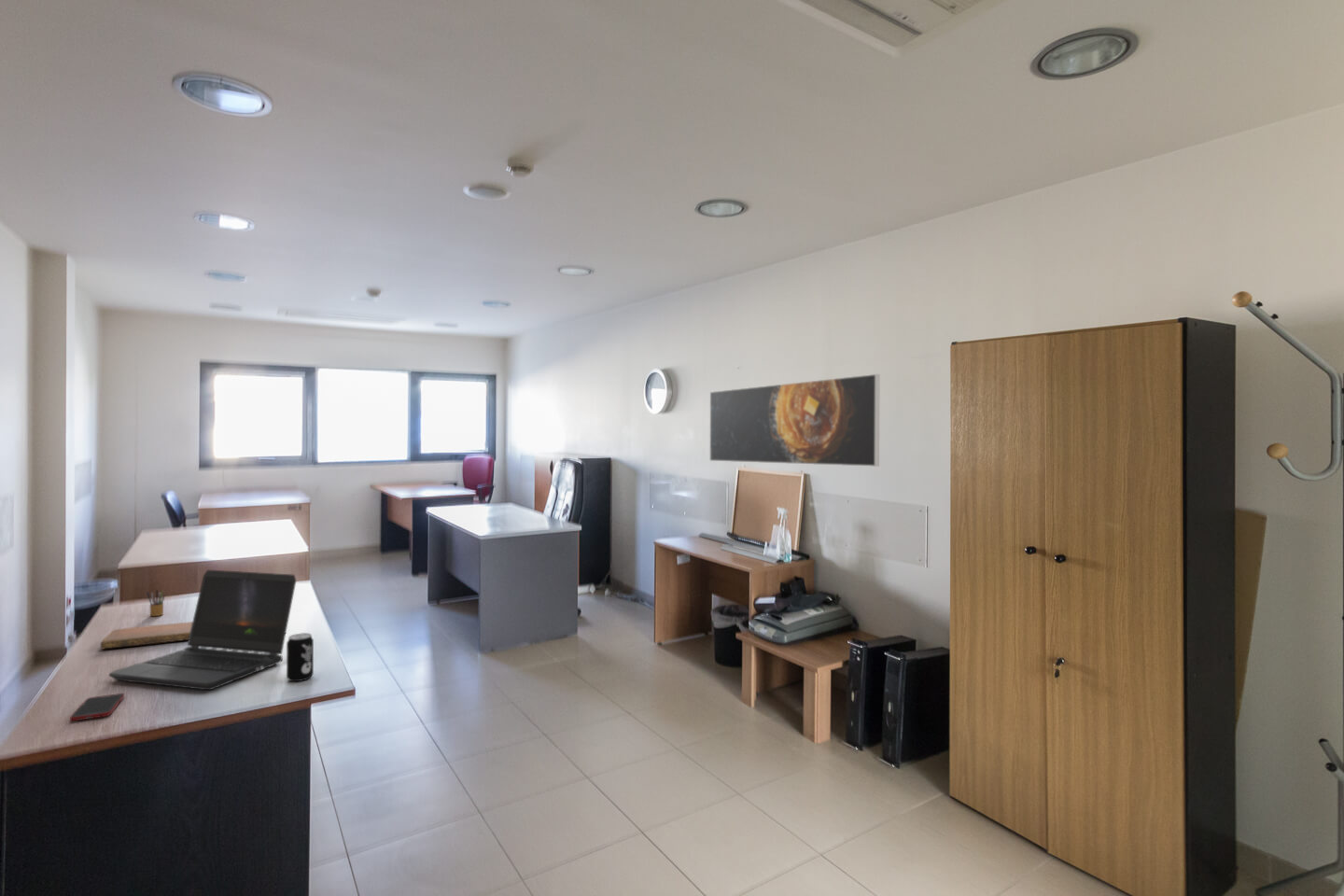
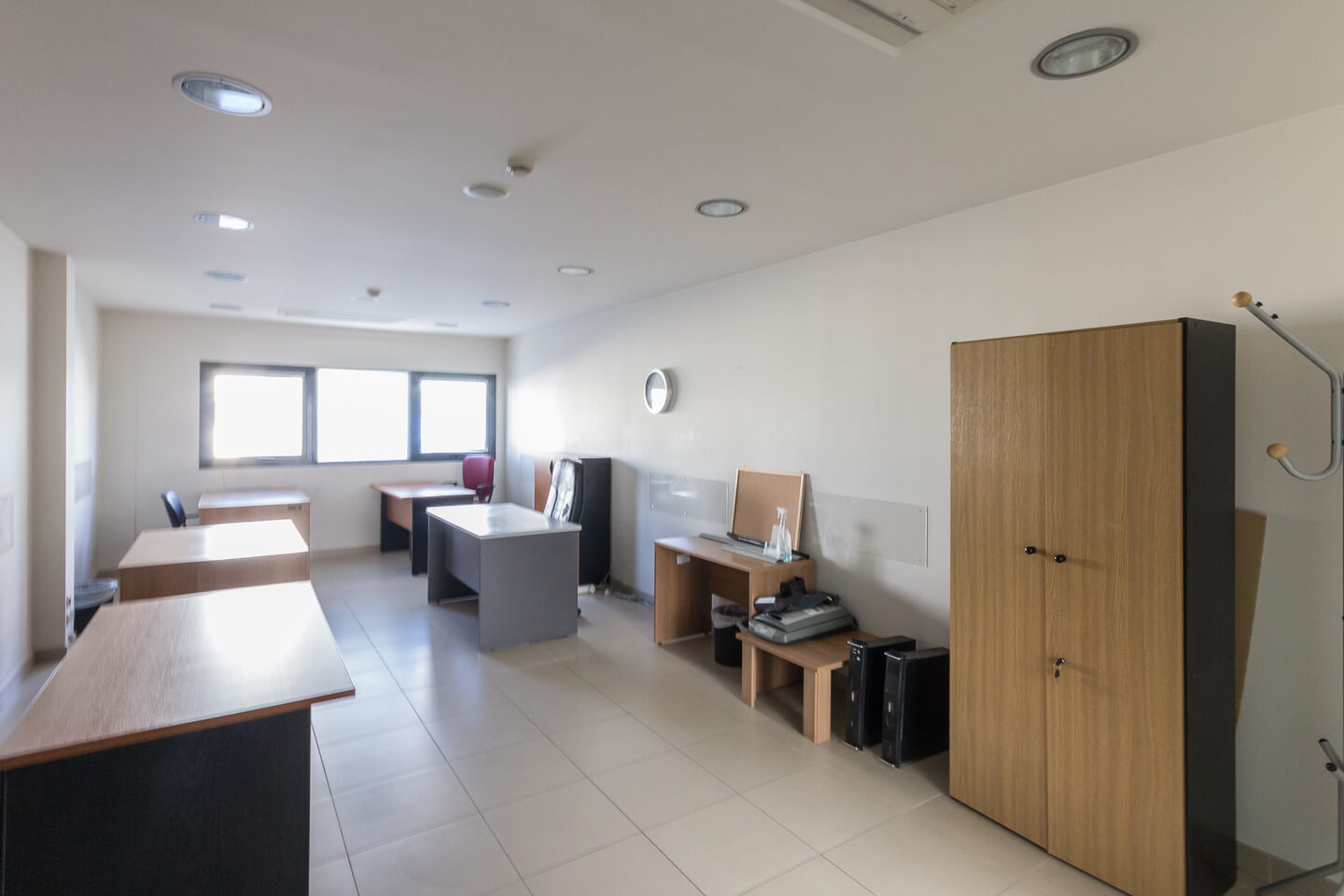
- pencil box [146,587,166,617]
- beverage can [286,632,315,682]
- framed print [709,373,880,468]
- notebook [100,621,193,651]
- laptop computer [108,569,297,691]
- cell phone [69,693,125,721]
